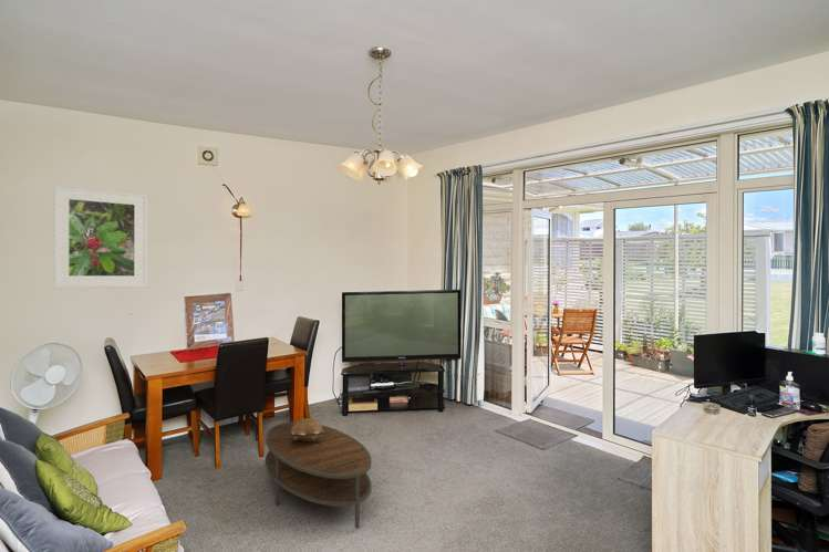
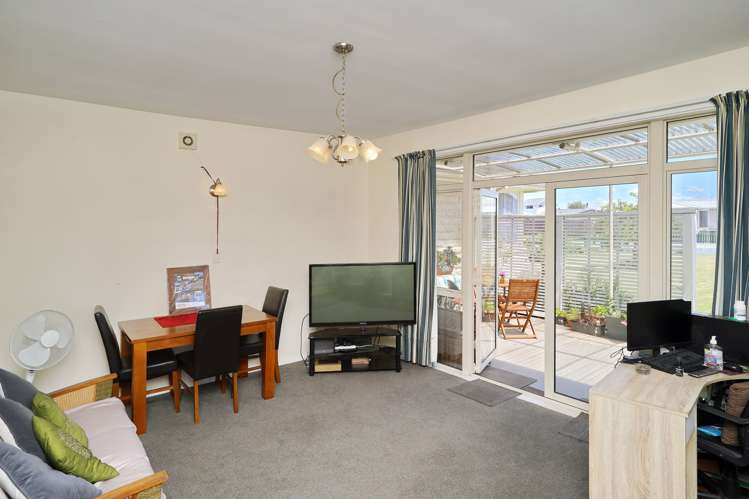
- coffee table [265,420,373,530]
- decorative bowl [290,417,323,444]
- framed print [52,185,148,290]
